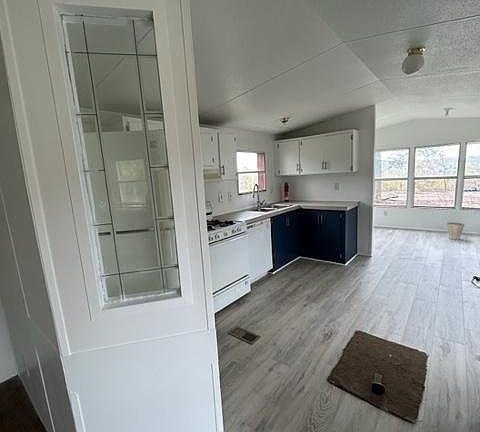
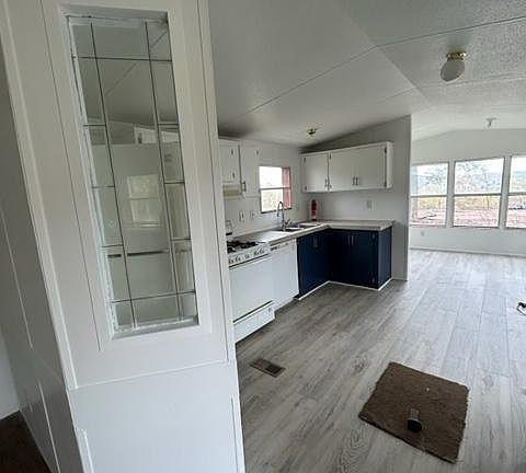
- waste basket [446,222,465,240]
